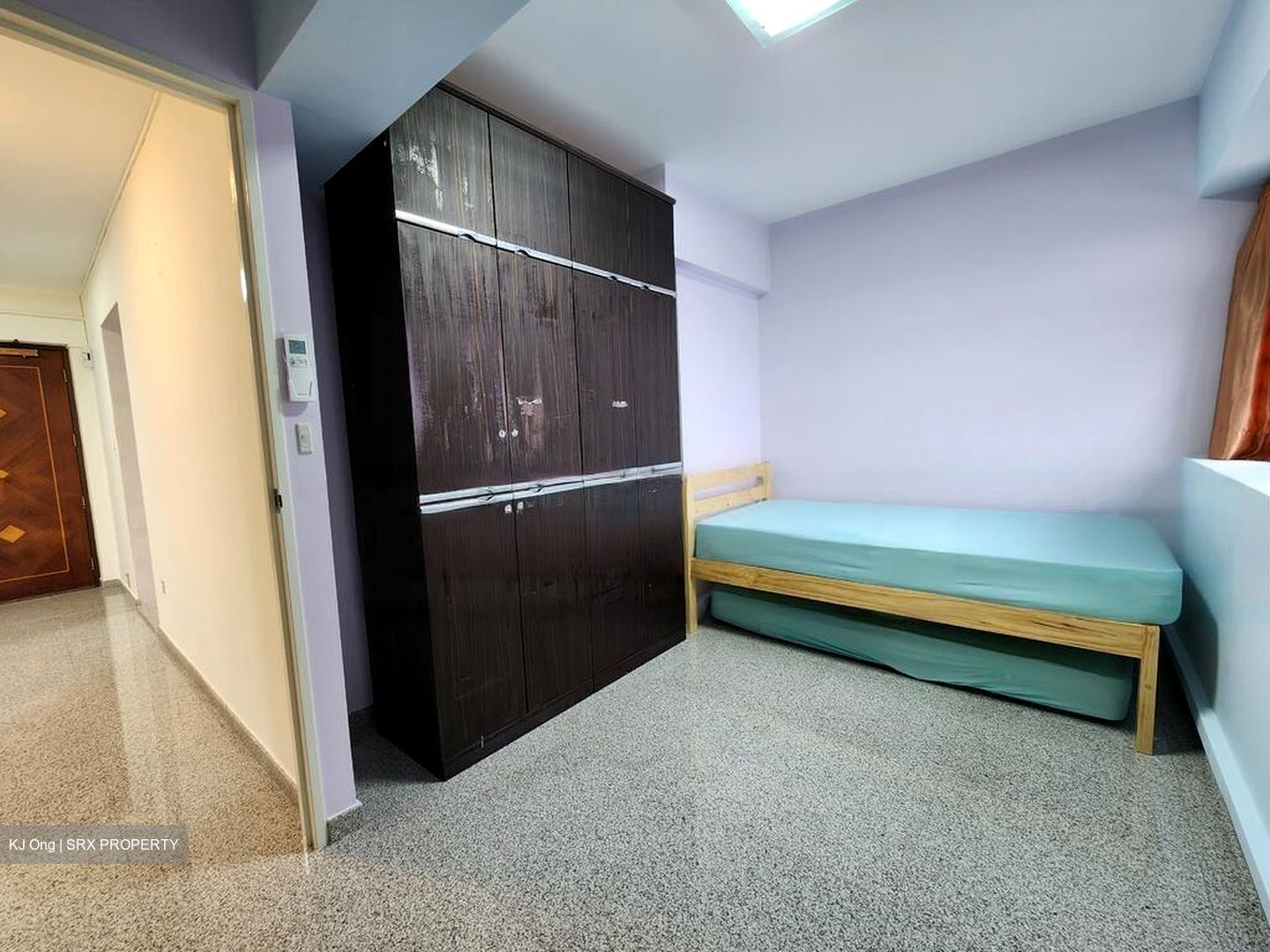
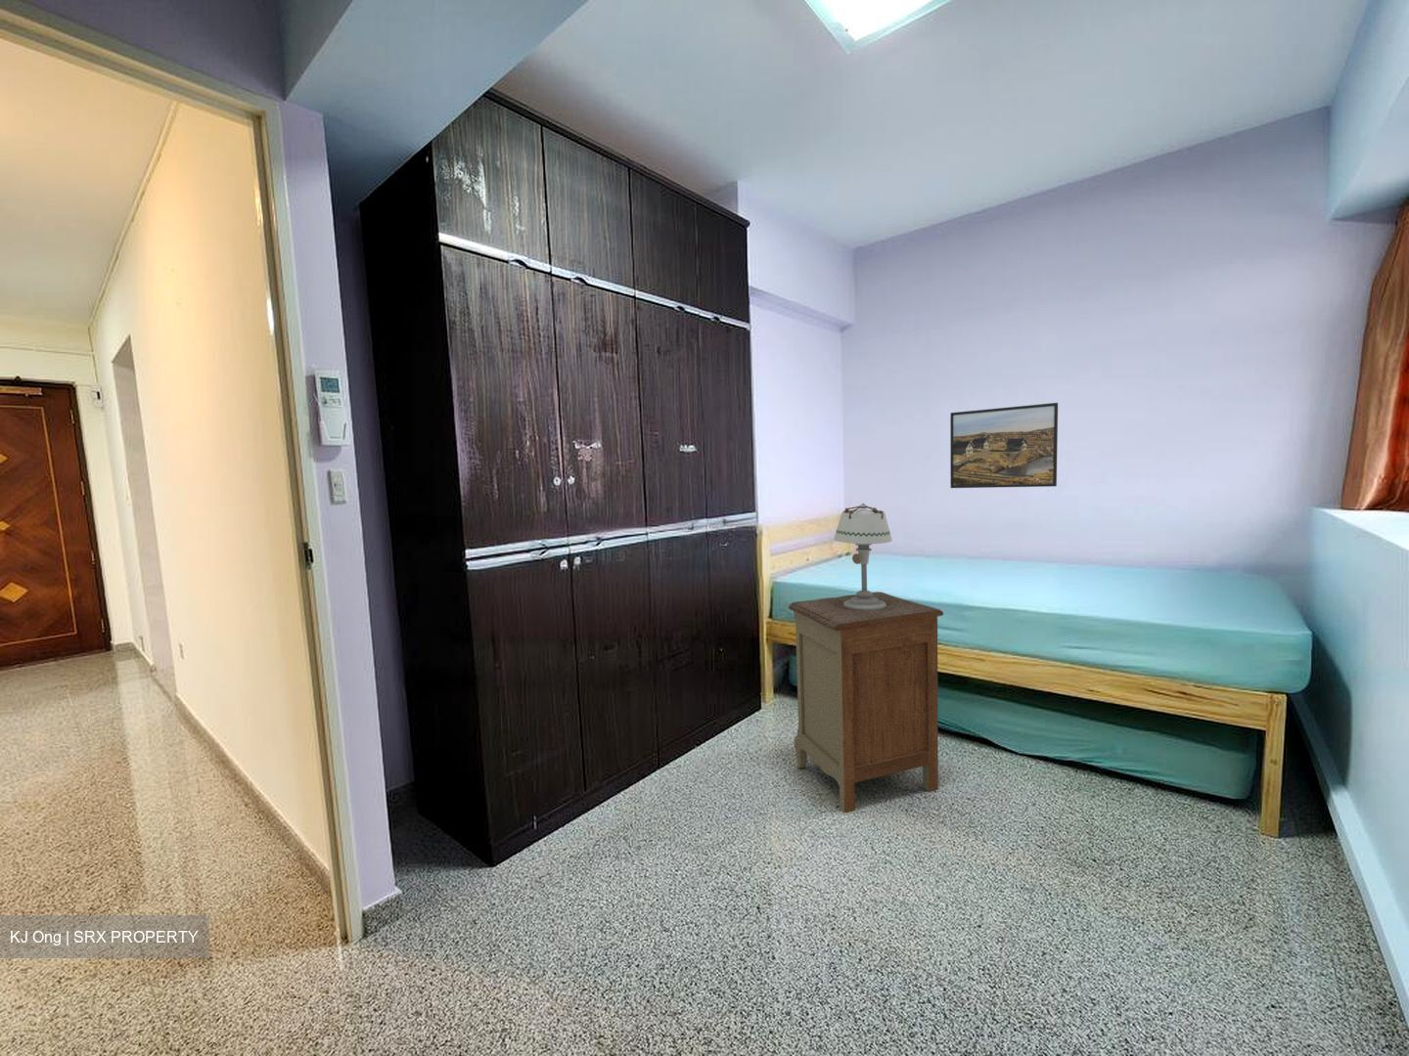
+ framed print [949,402,1058,489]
+ nightstand [788,590,944,813]
+ table lamp [833,502,892,610]
